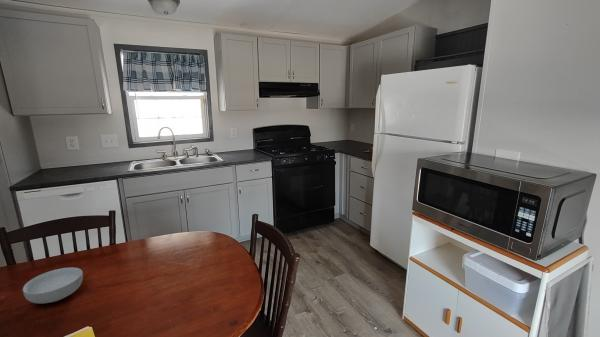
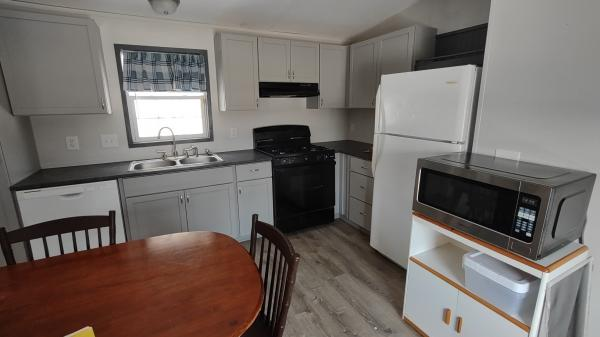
- cereal bowl [22,266,84,305]
